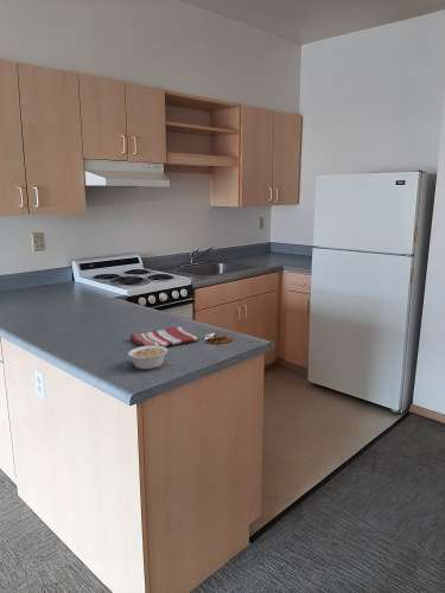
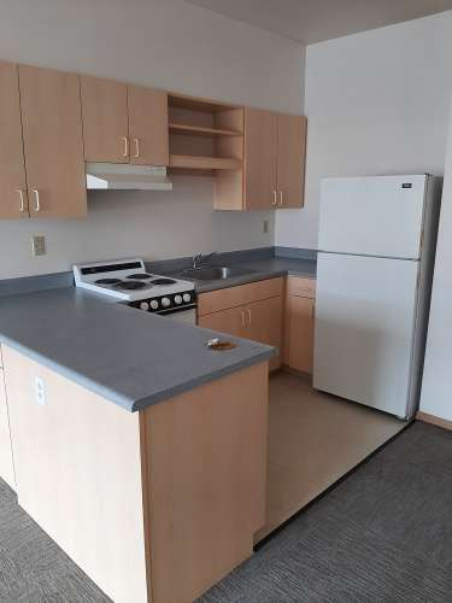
- dish towel [129,326,201,347]
- legume [127,346,176,370]
